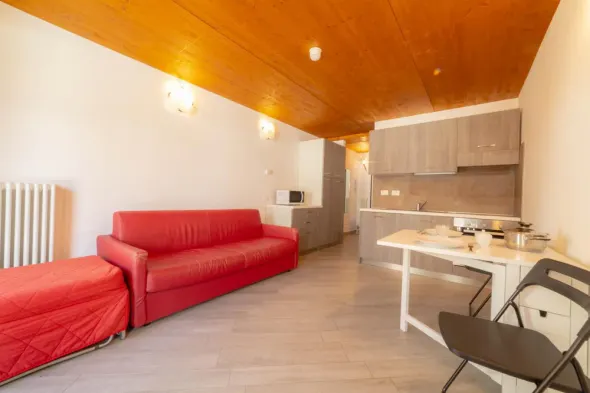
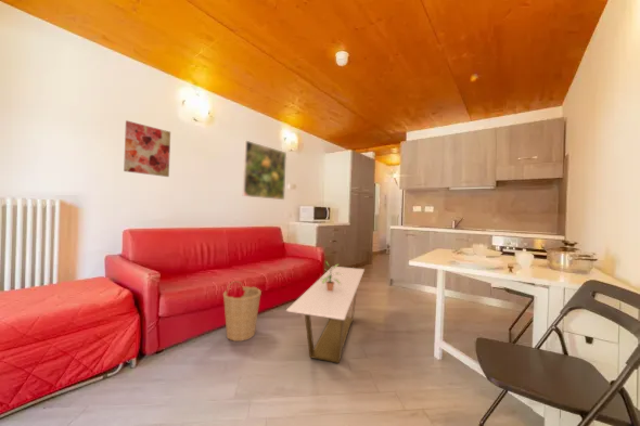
+ wall art [123,119,171,178]
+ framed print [242,140,287,201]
+ basket [222,280,263,343]
+ potted plant [319,260,343,292]
+ coffee table [285,266,366,364]
